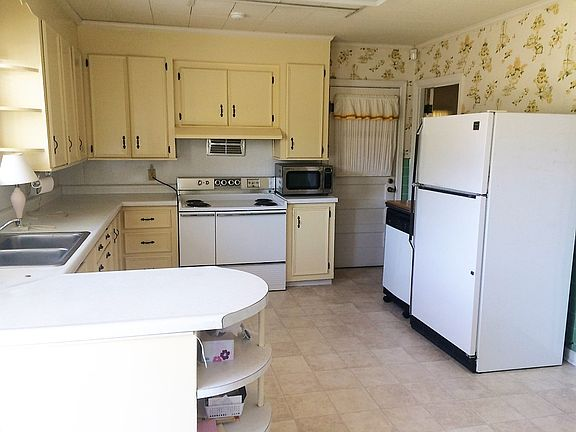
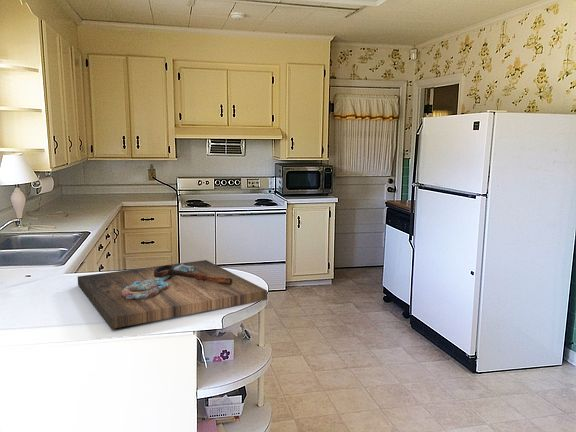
+ cutting board [77,259,268,330]
